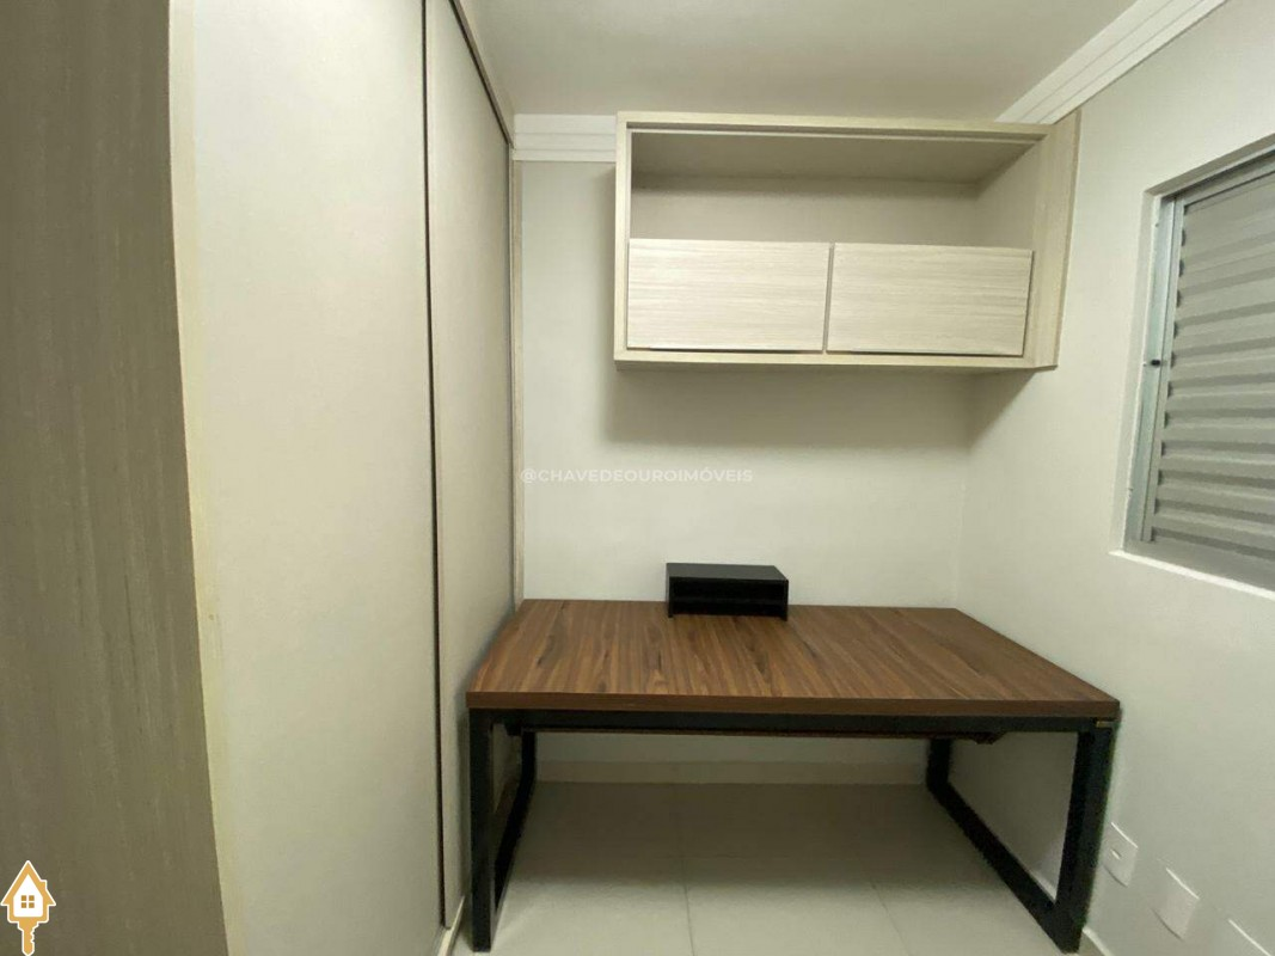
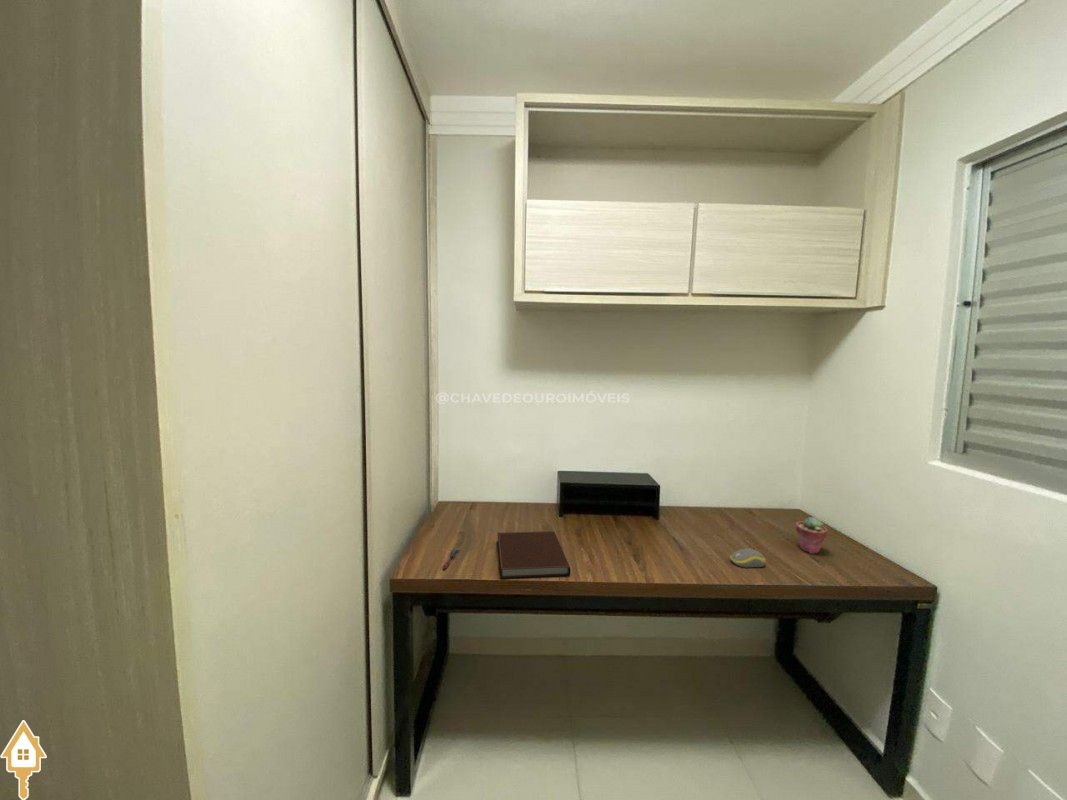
+ notebook [496,530,571,580]
+ computer mouse [729,547,767,568]
+ potted succulent [795,516,829,555]
+ pen [442,547,460,570]
